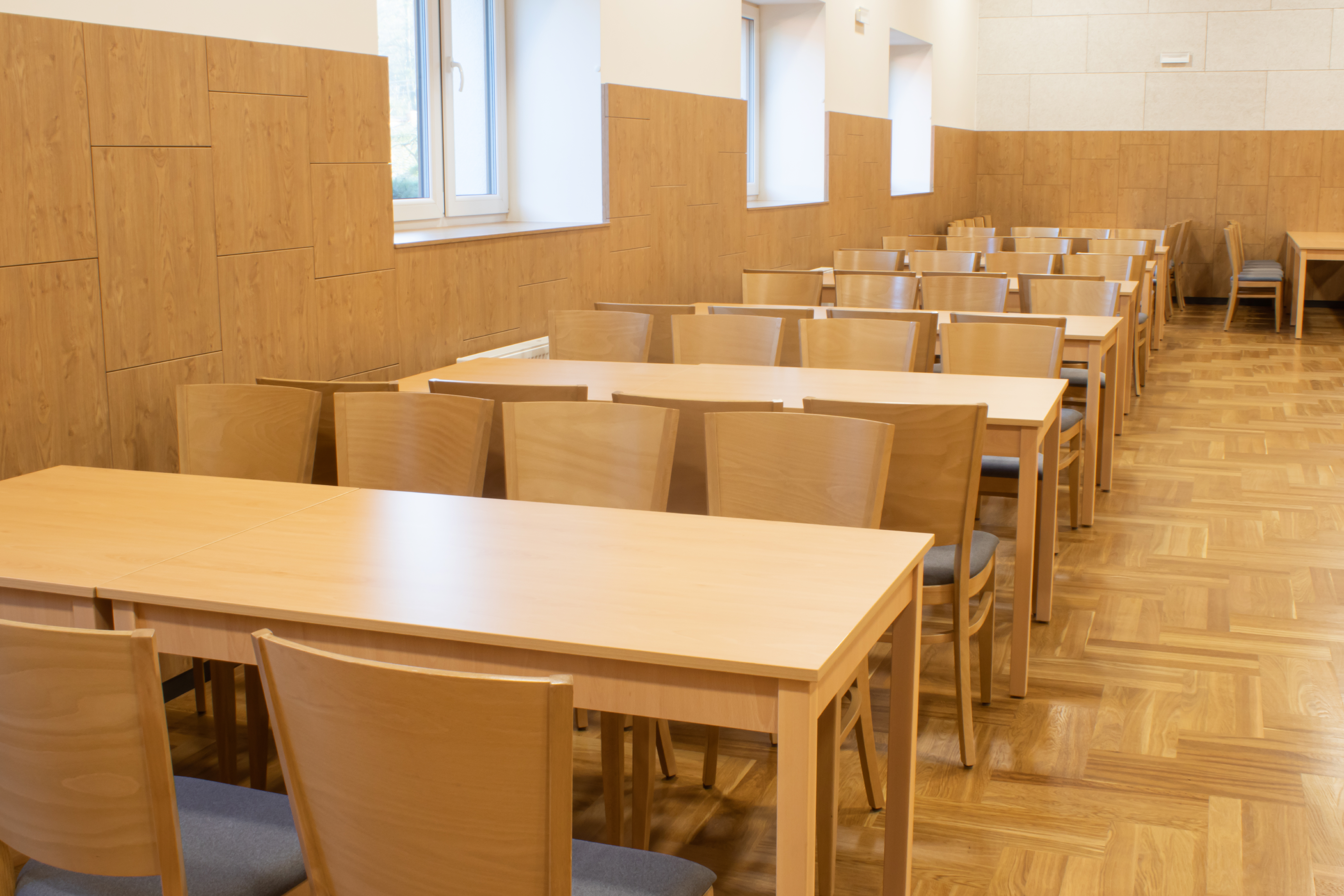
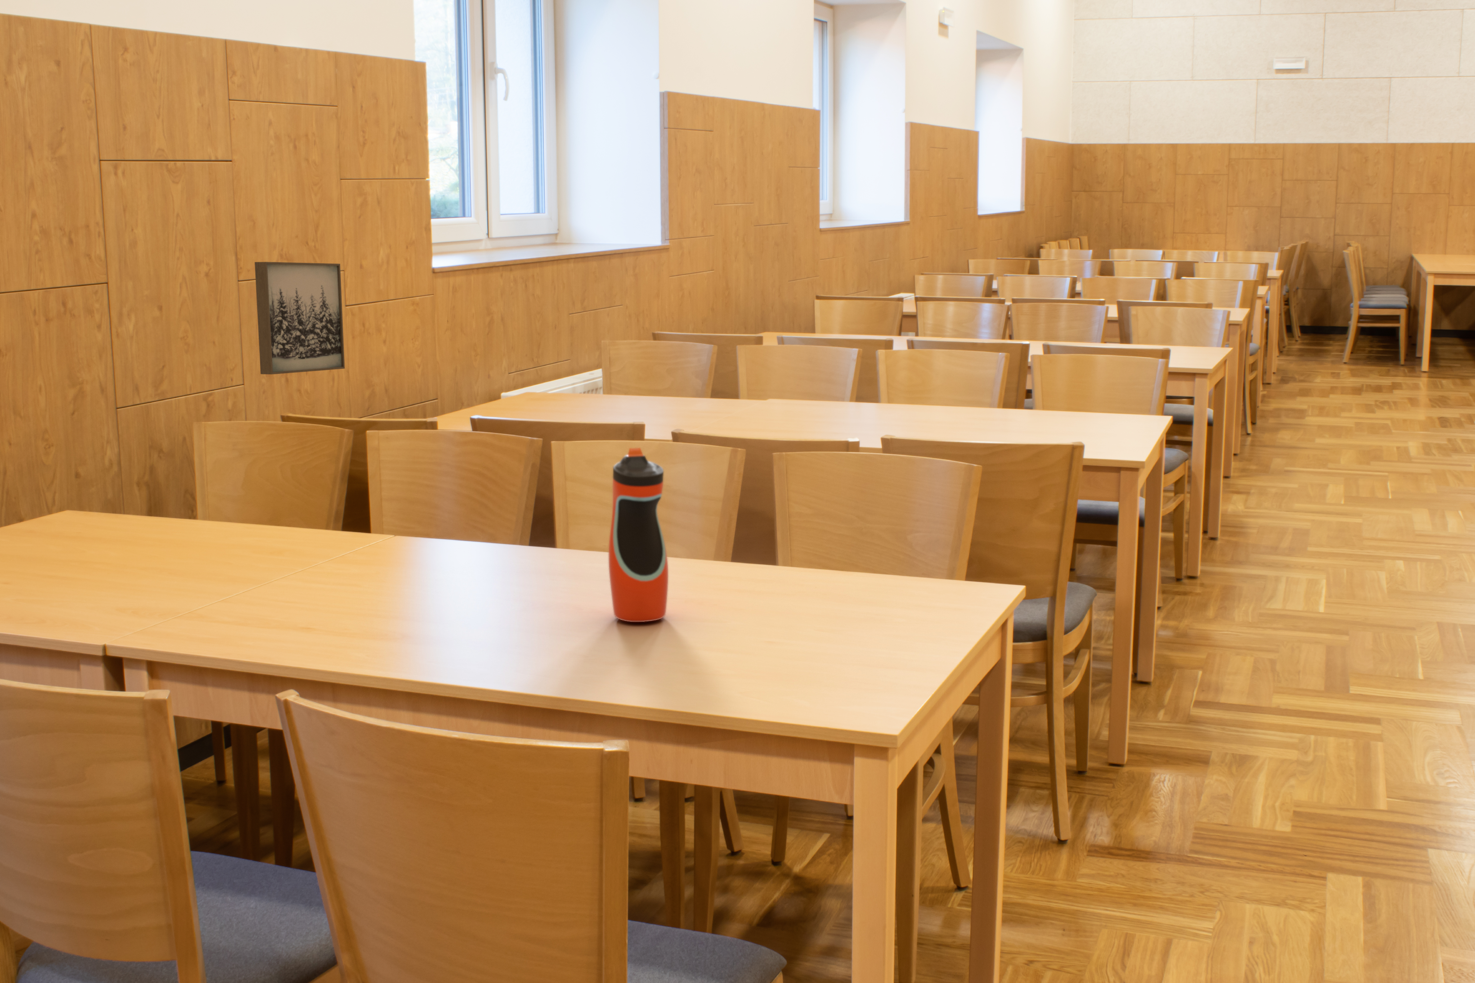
+ water bottle [608,448,668,622]
+ wall art [255,261,346,375]
